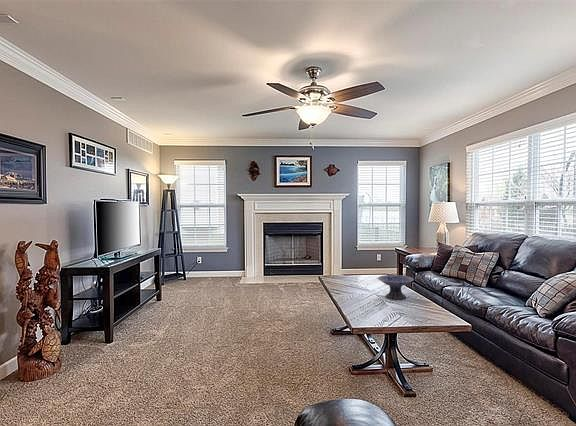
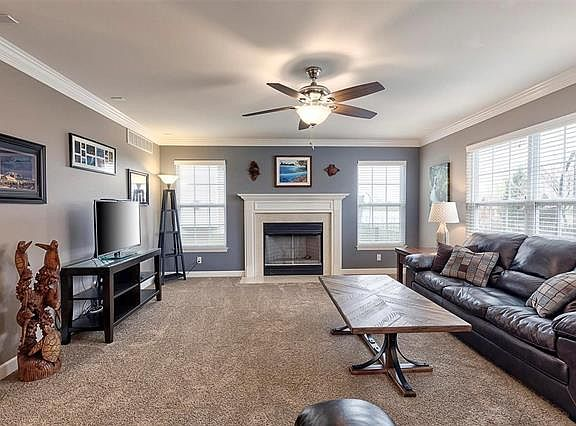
- decorative bowl [377,274,415,300]
